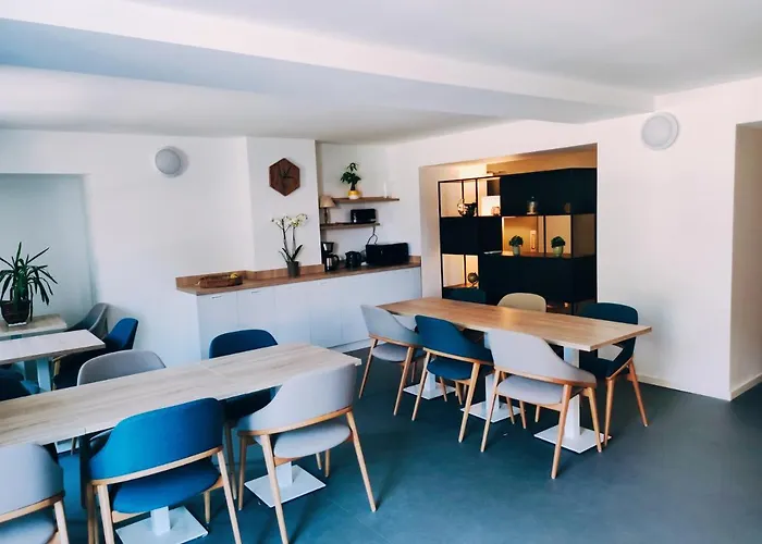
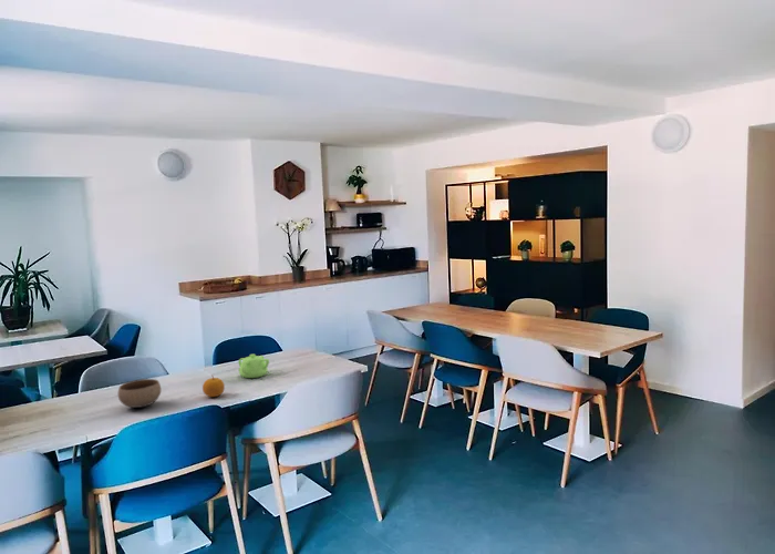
+ bowl [116,378,162,409]
+ teapot [237,353,270,379]
+ fruit [202,373,226,398]
